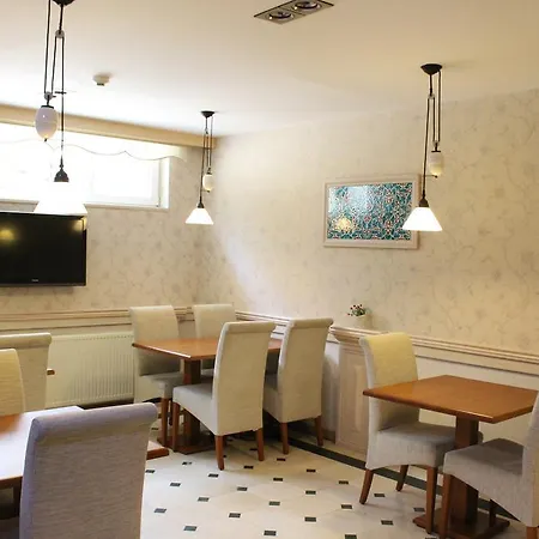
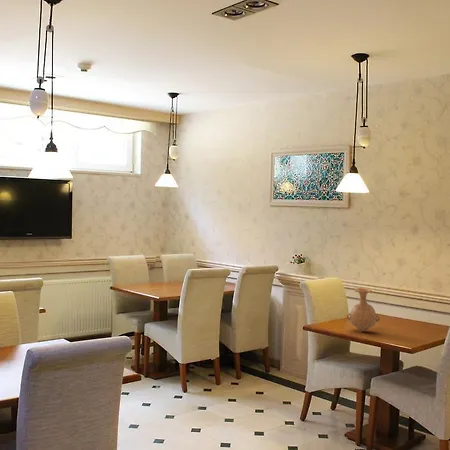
+ vase [346,287,381,332]
